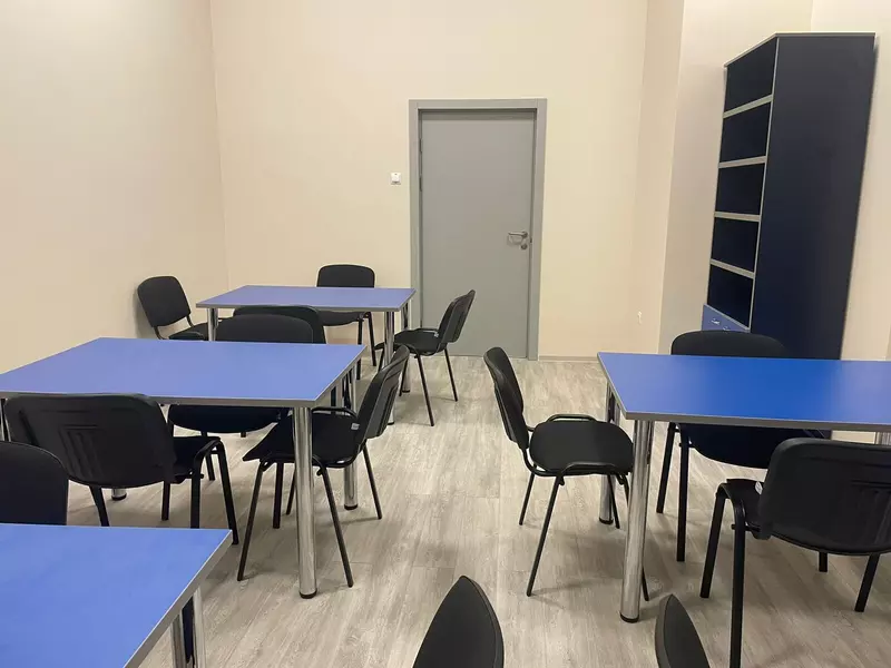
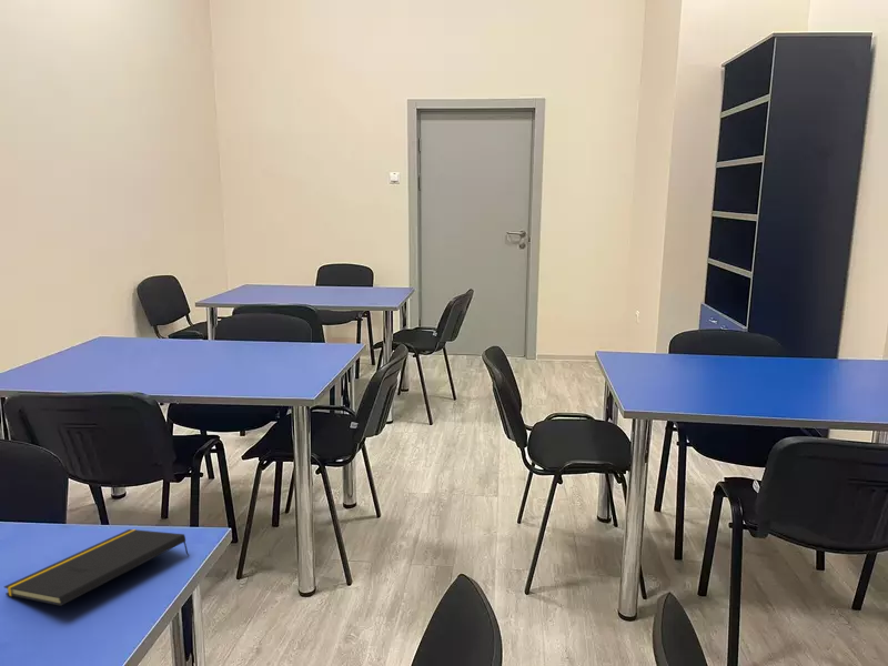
+ notepad [3,528,190,607]
